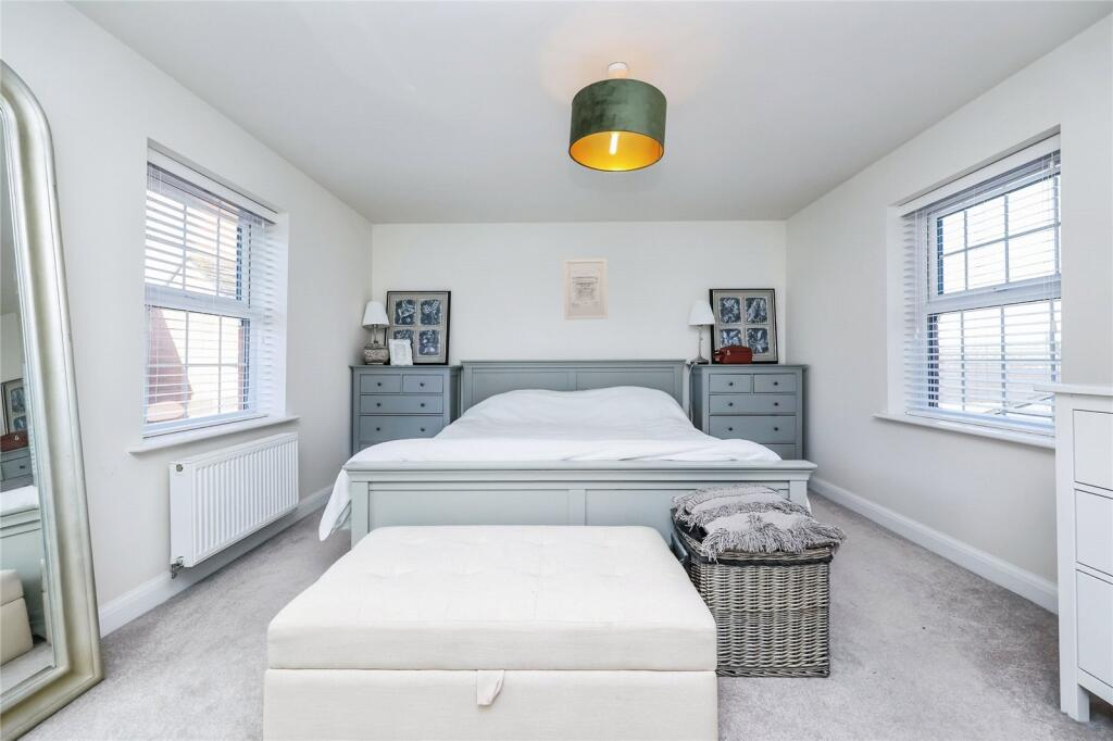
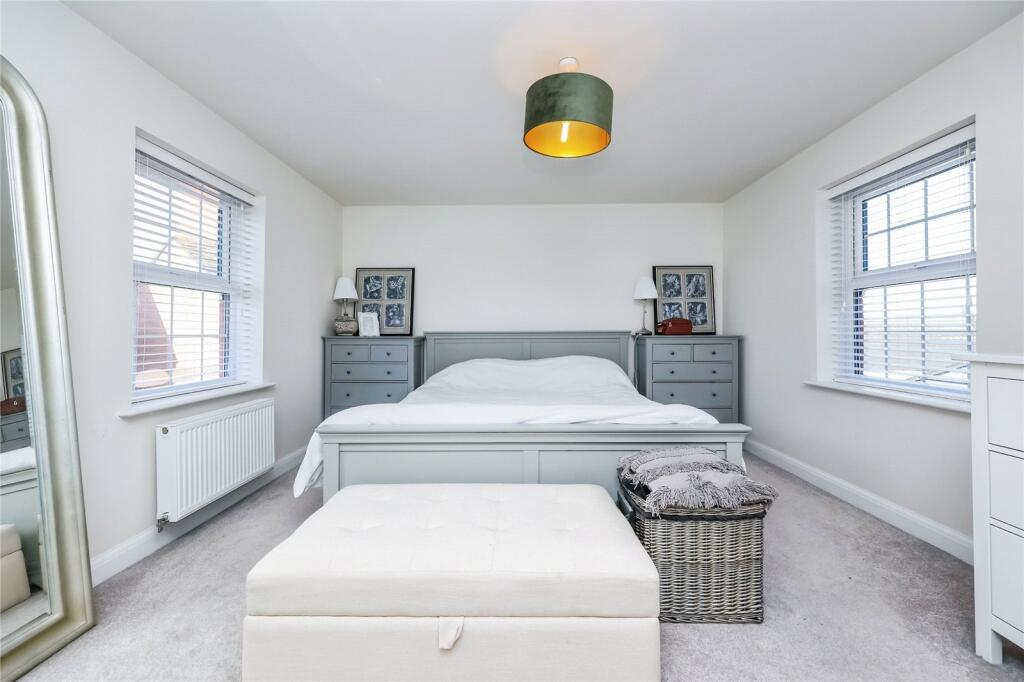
- wall art [562,258,609,321]
